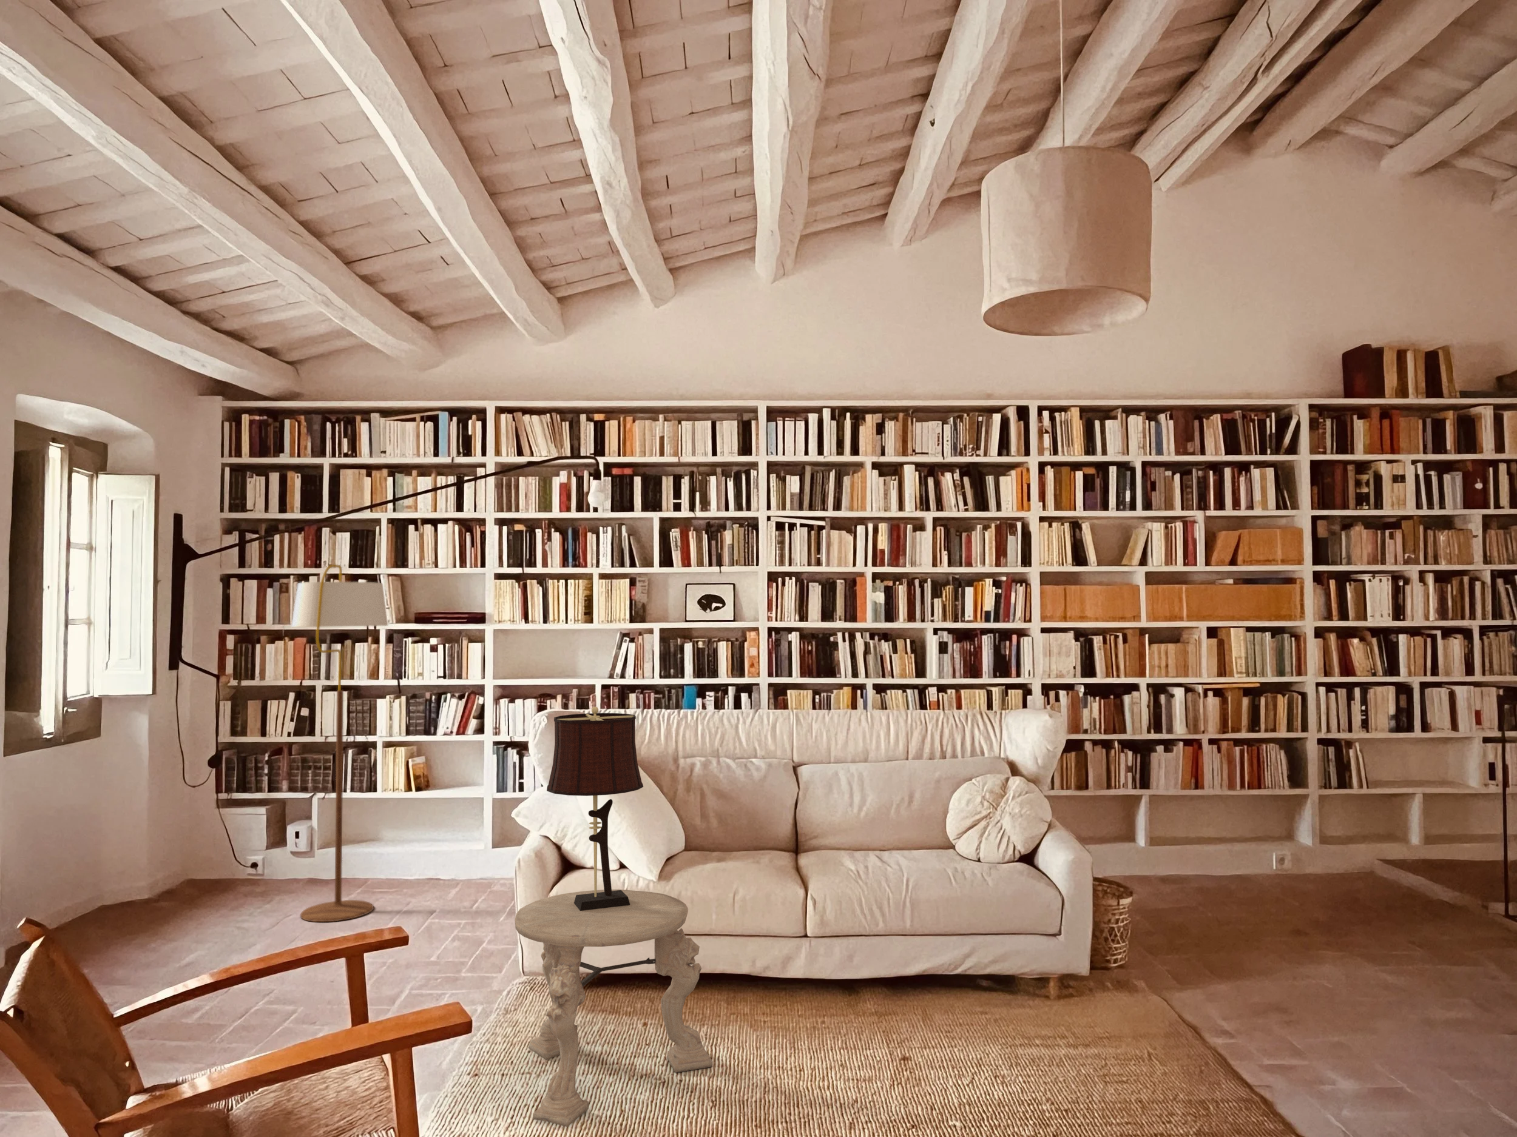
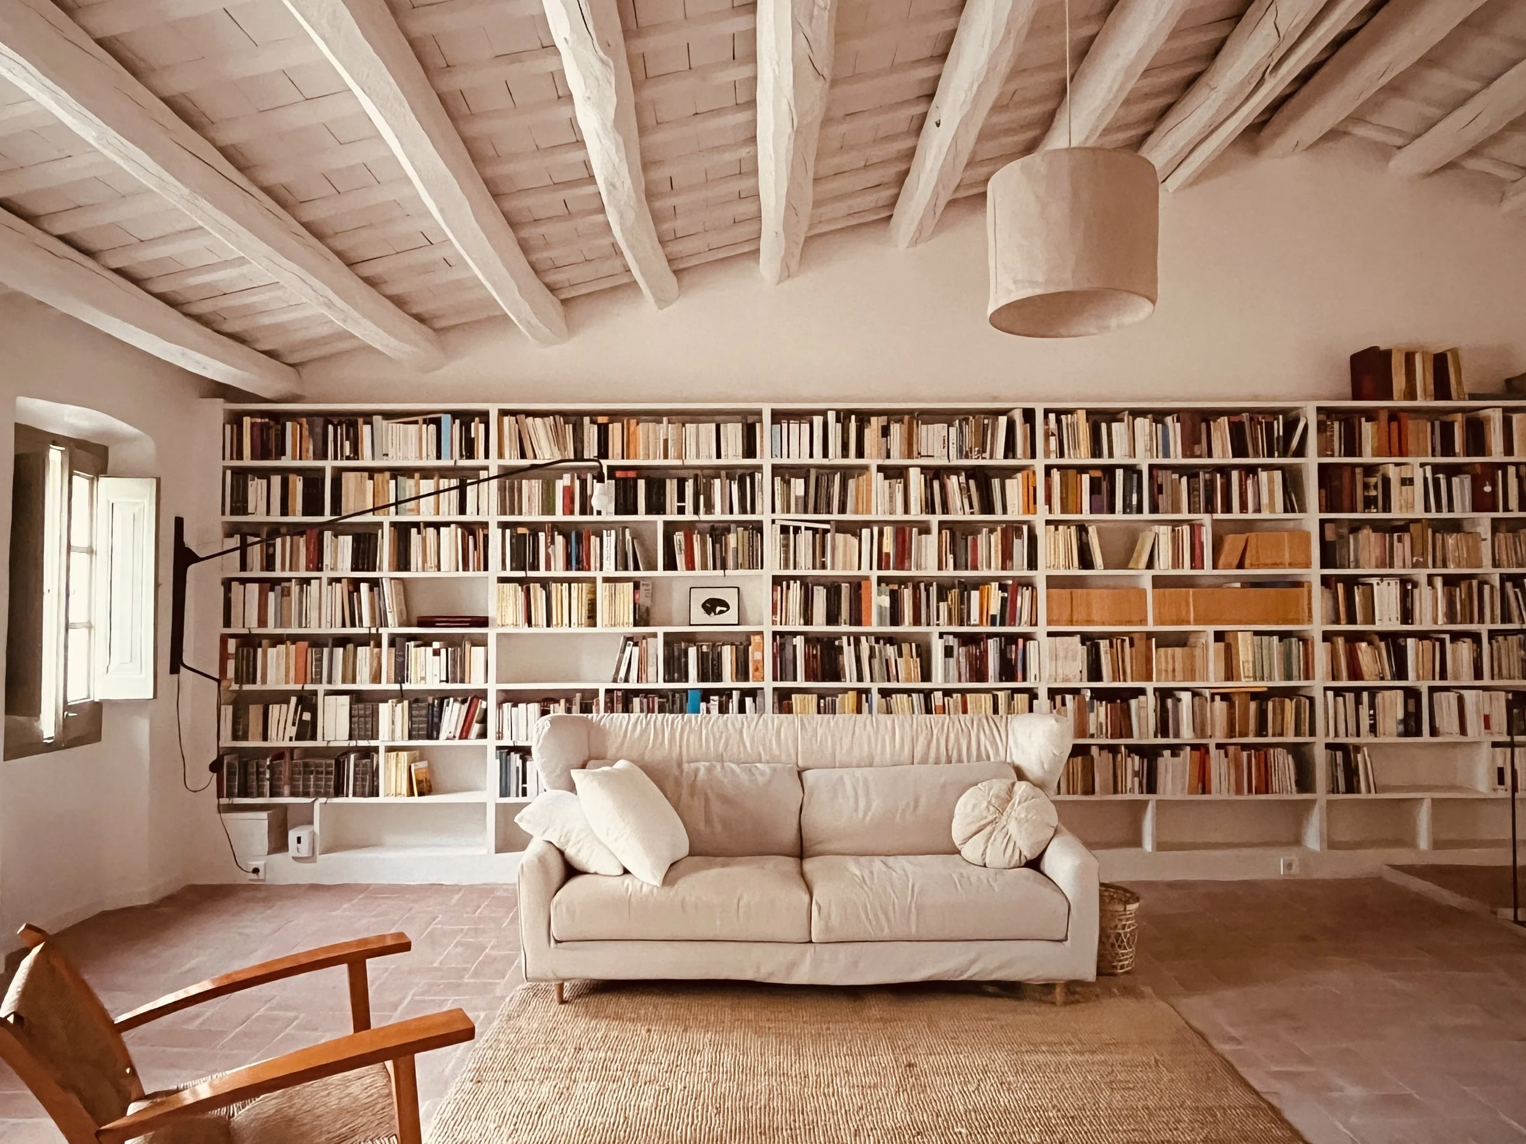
- side table [514,889,713,1127]
- table lamp [546,707,644,911]
- floor lamp [290,564,388,922]
